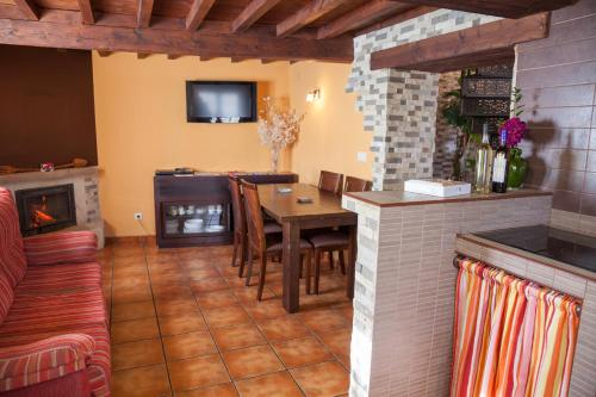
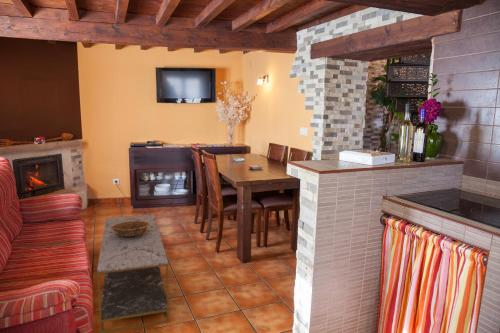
+ decorative bowl [111,221,150,239]
+ coffee table [96,213,170,333]
